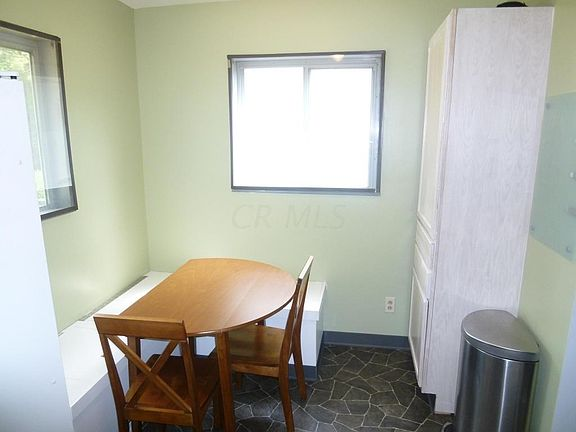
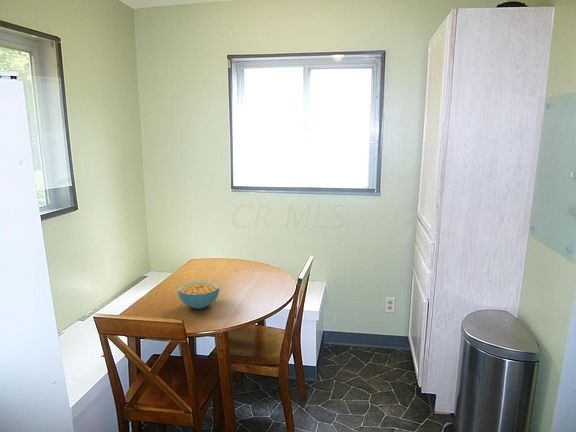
+ cereal bowl [177,280,220,310]
